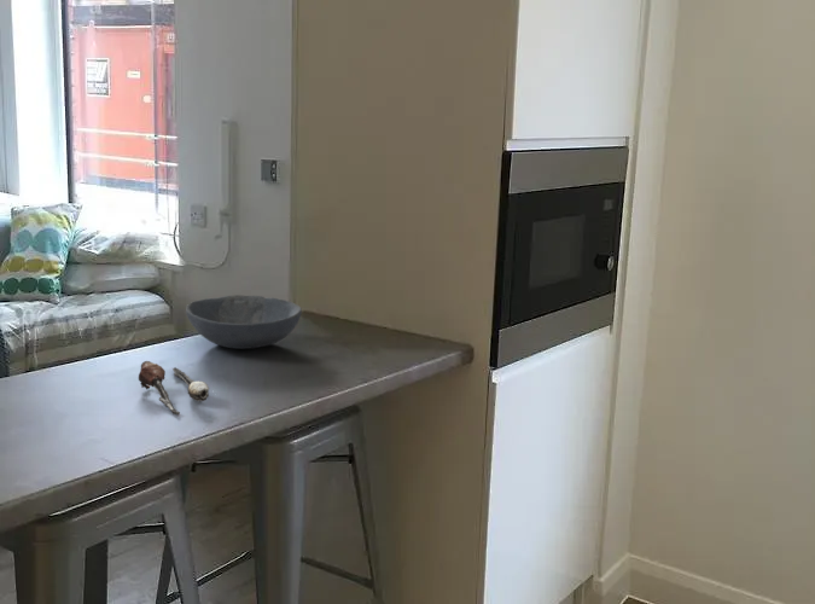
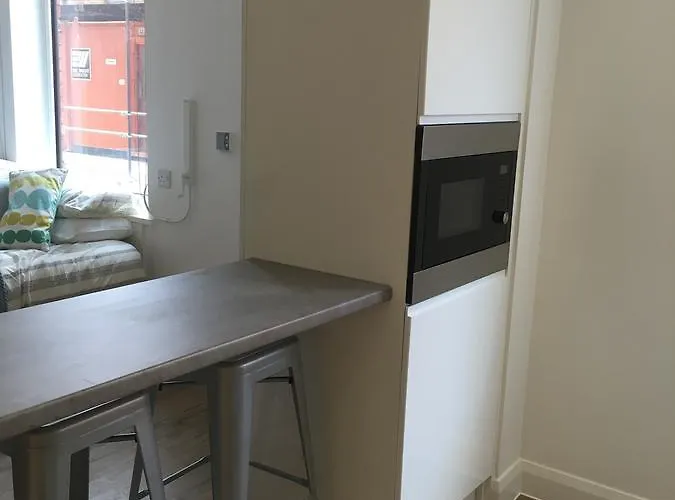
- bowl [185,294,303,350]
- spoon [138,360,210,416]
